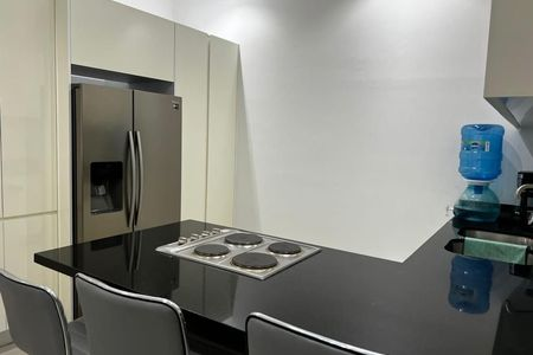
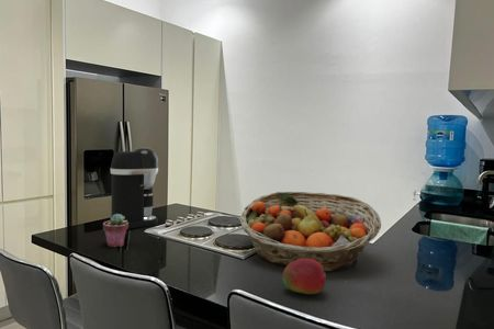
+ fruit [281,259,327,295]
+ potted succulent [102,214,128,248]
+ fruit basket [238,191,382,272]
+ coffee maker [110,147,159,230]
